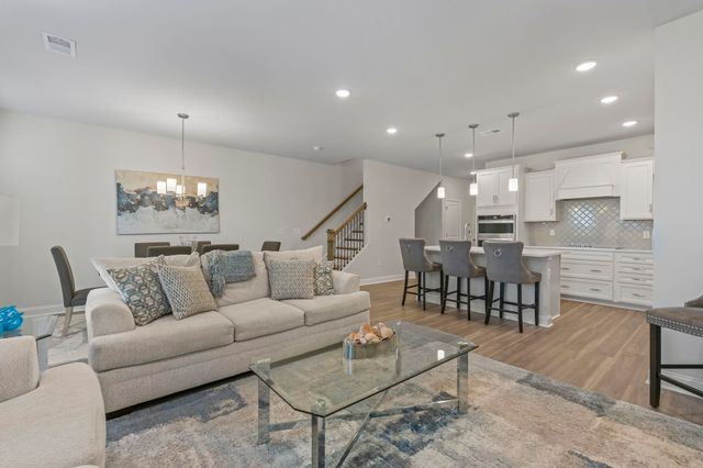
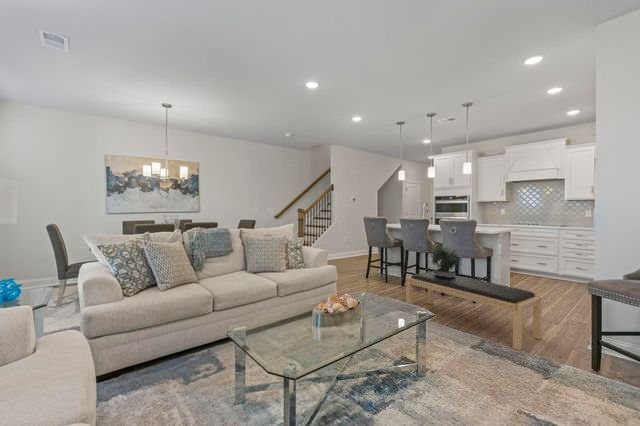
+ bench [405,270,543,352]
+ potted plant [429,243,460,277]
